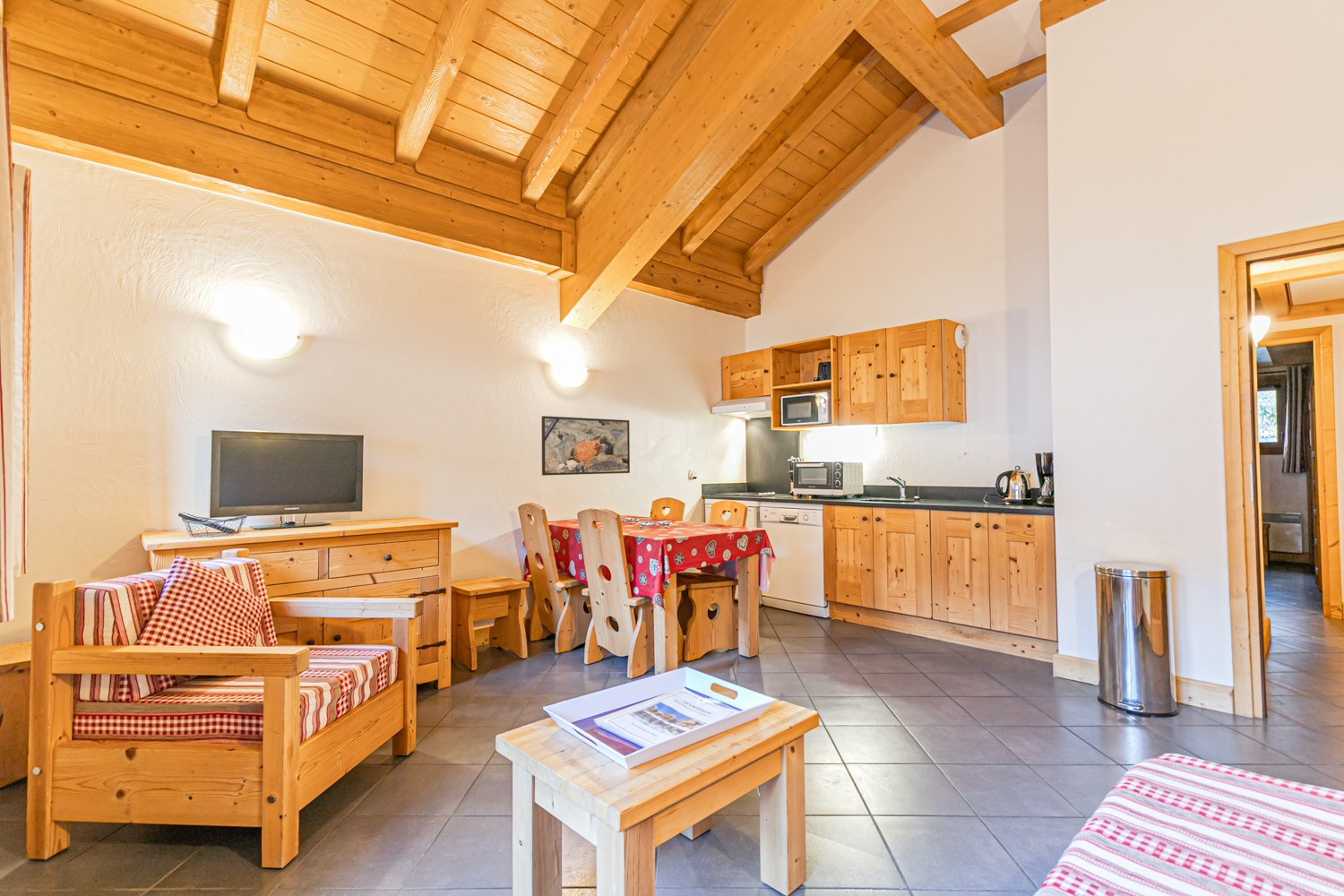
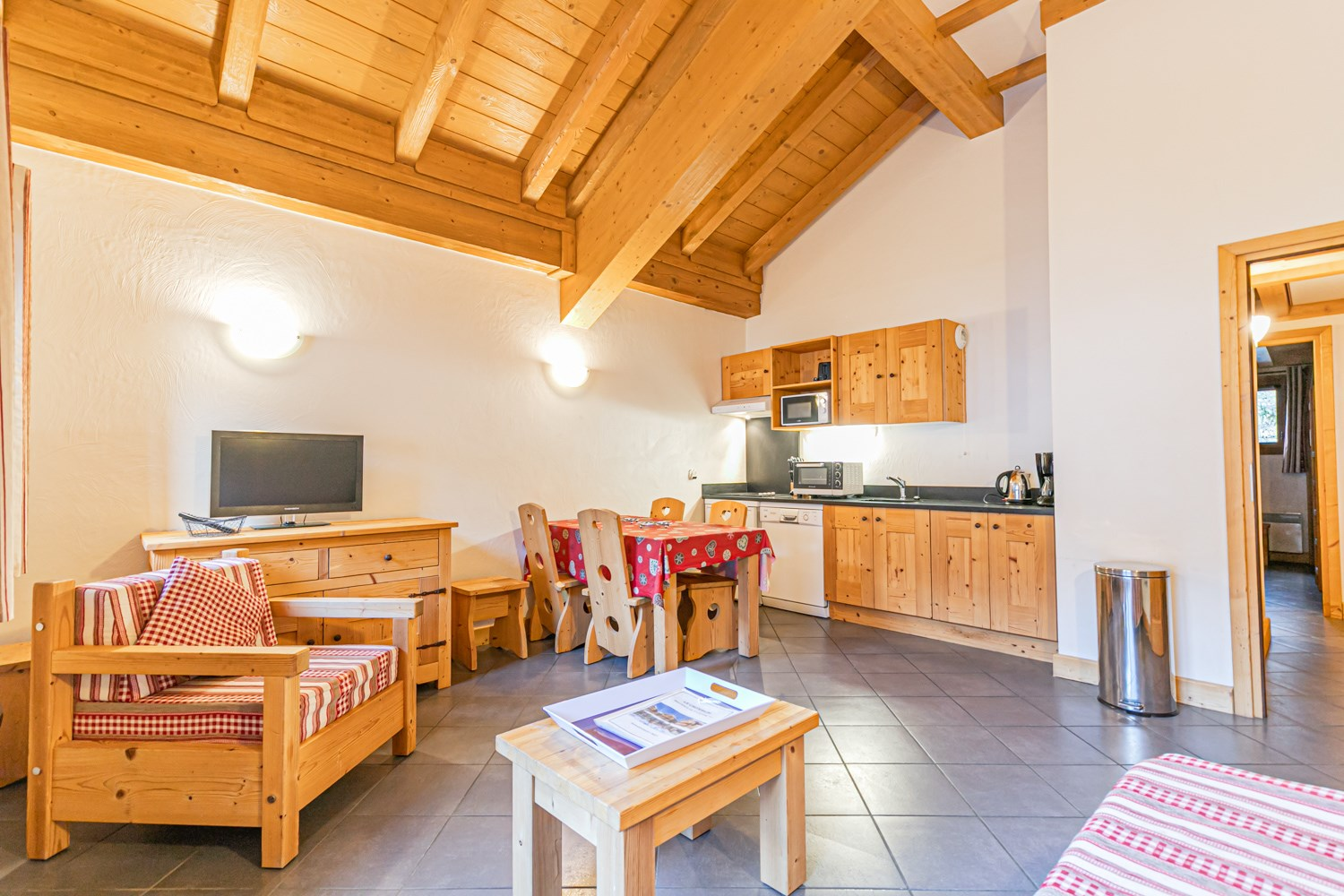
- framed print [540,415,631,477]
